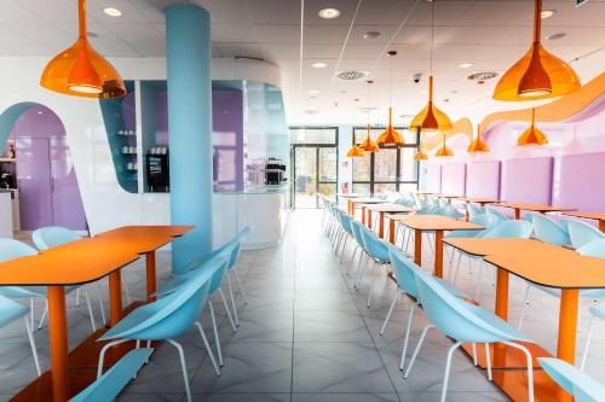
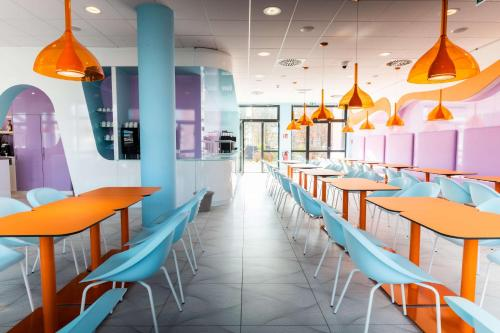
+ trash can [192,190,215,213]
